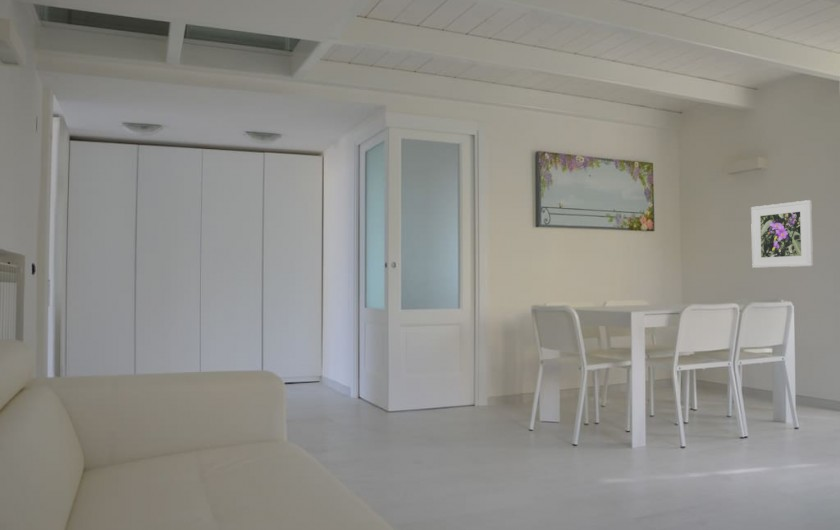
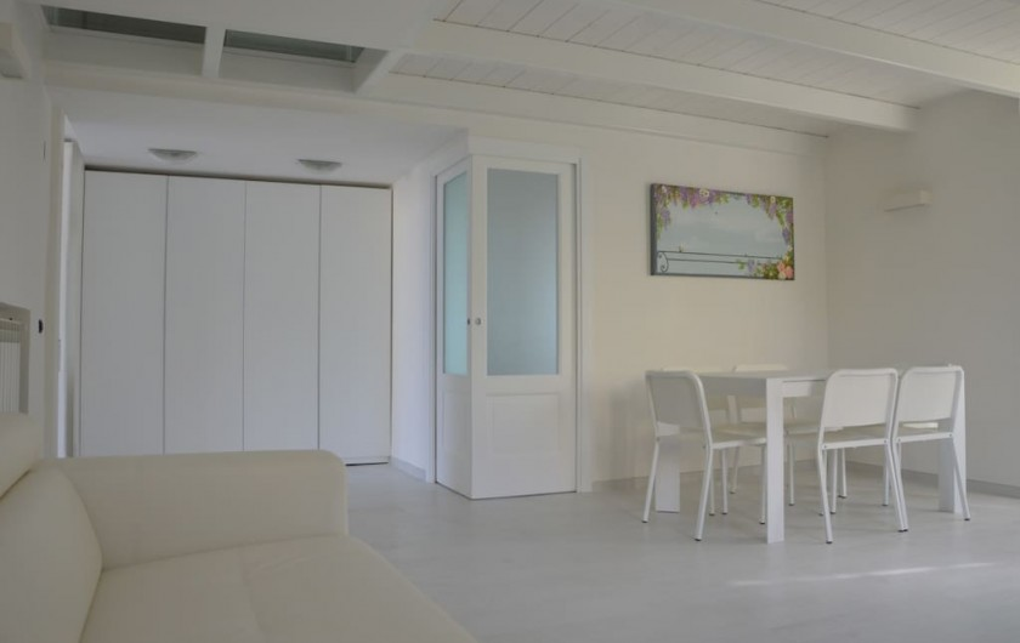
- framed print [750,199,814,269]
